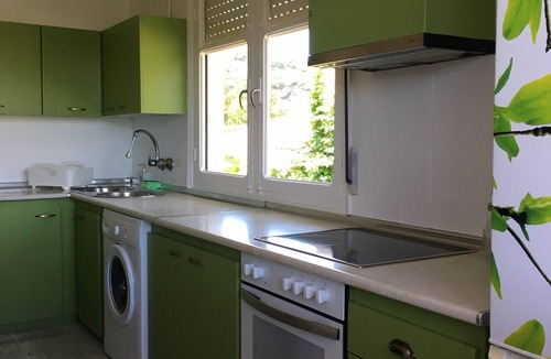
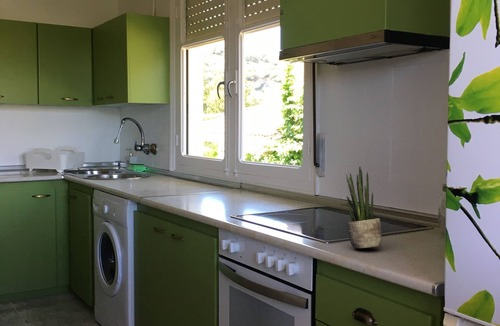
+ potted plant [345,166,382,249]
